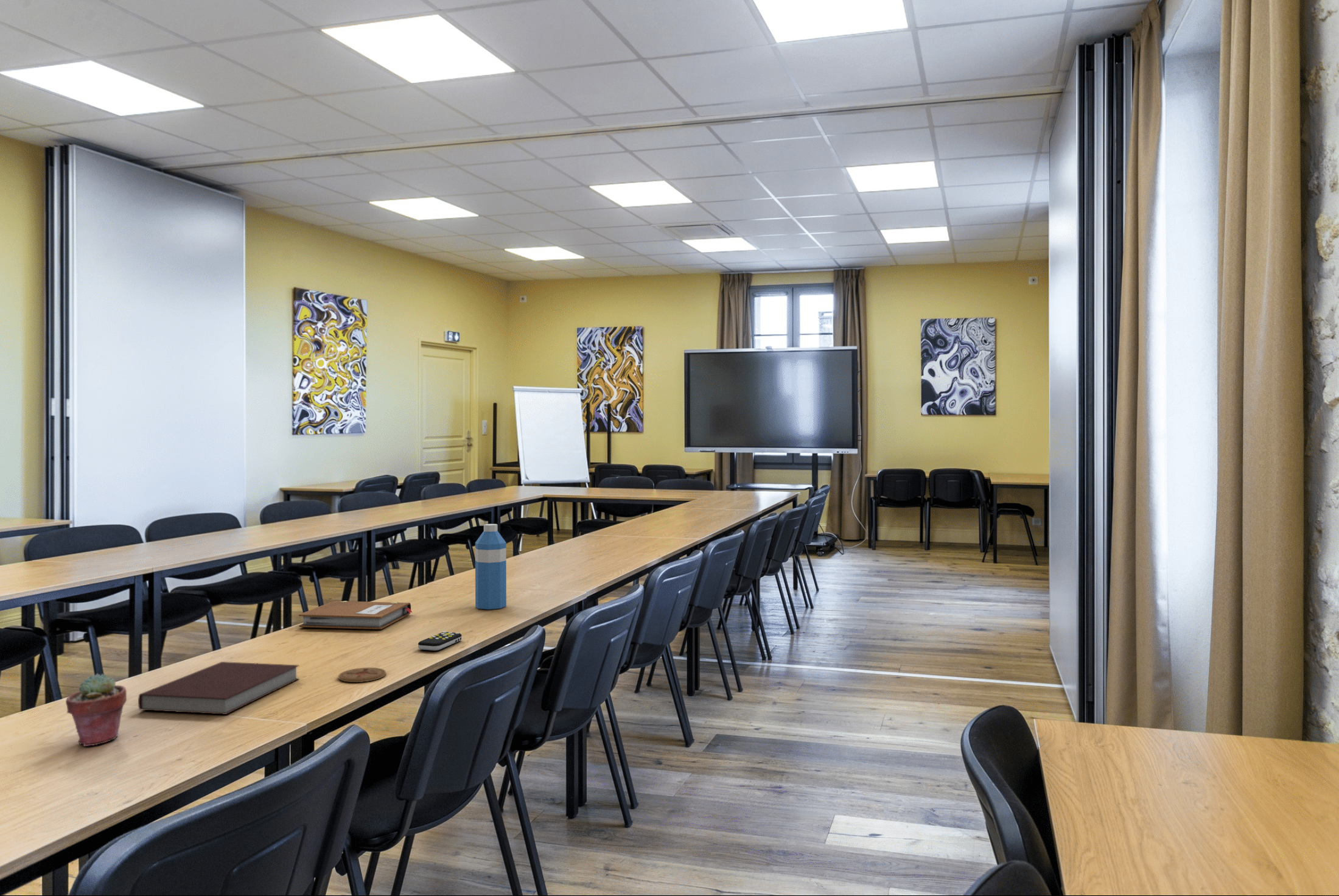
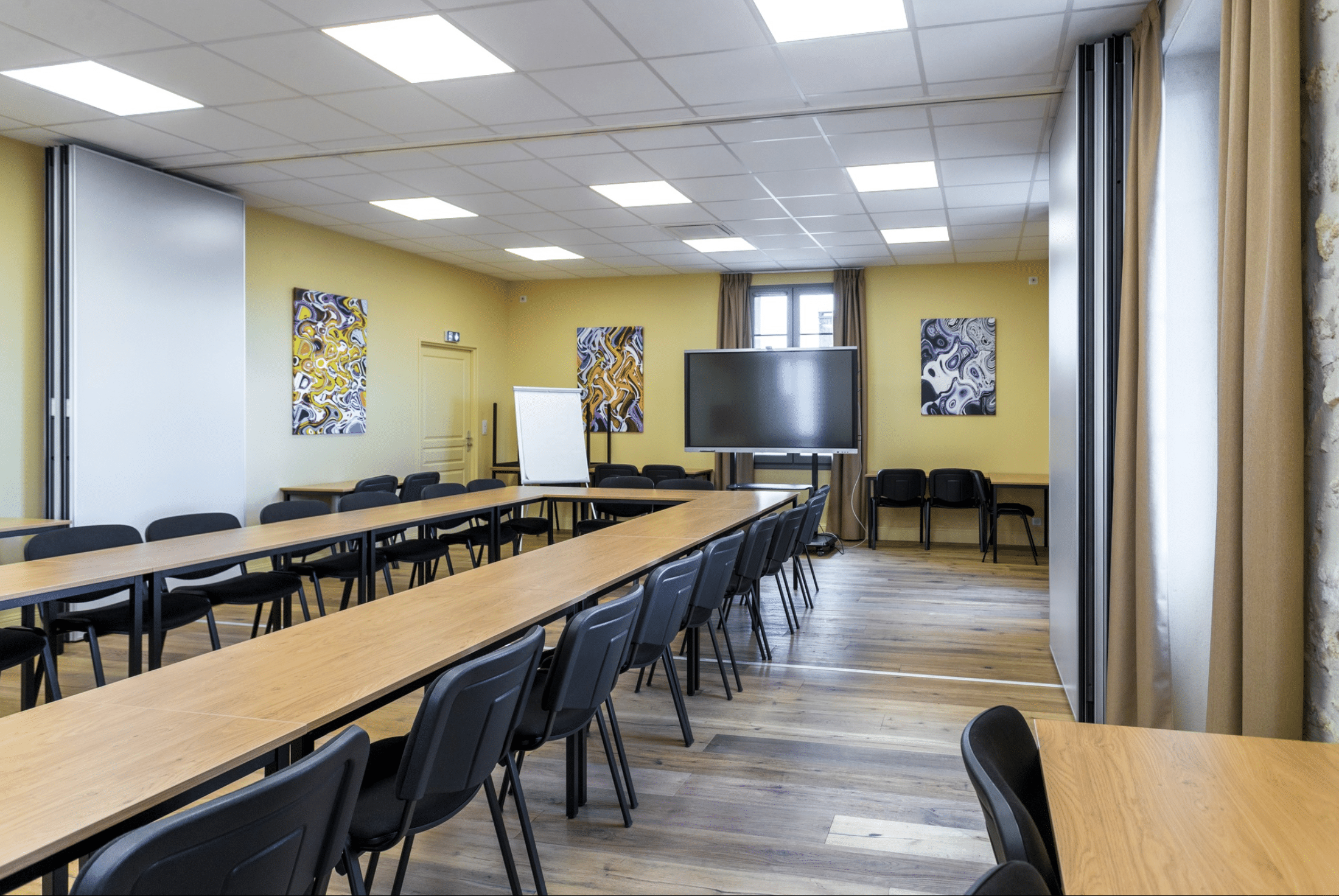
- notebook [138,661,300,715]
- remote control [418,631,463,651]
- potted succulent [65,673,127,747]
- notebook [298,600,413,630]
- coaster [338,667,386,683]
- water bottle [475,523,507,610]
